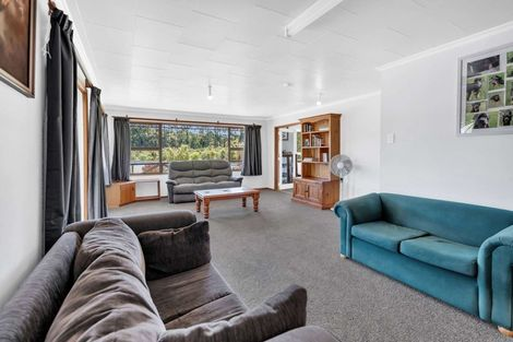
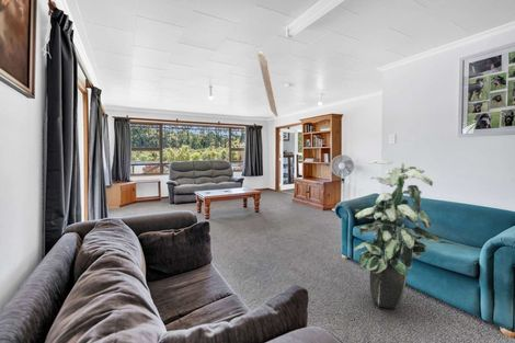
+ indoor plant [353,159,443,310]
+ ceiling light [256,50,279,117]
